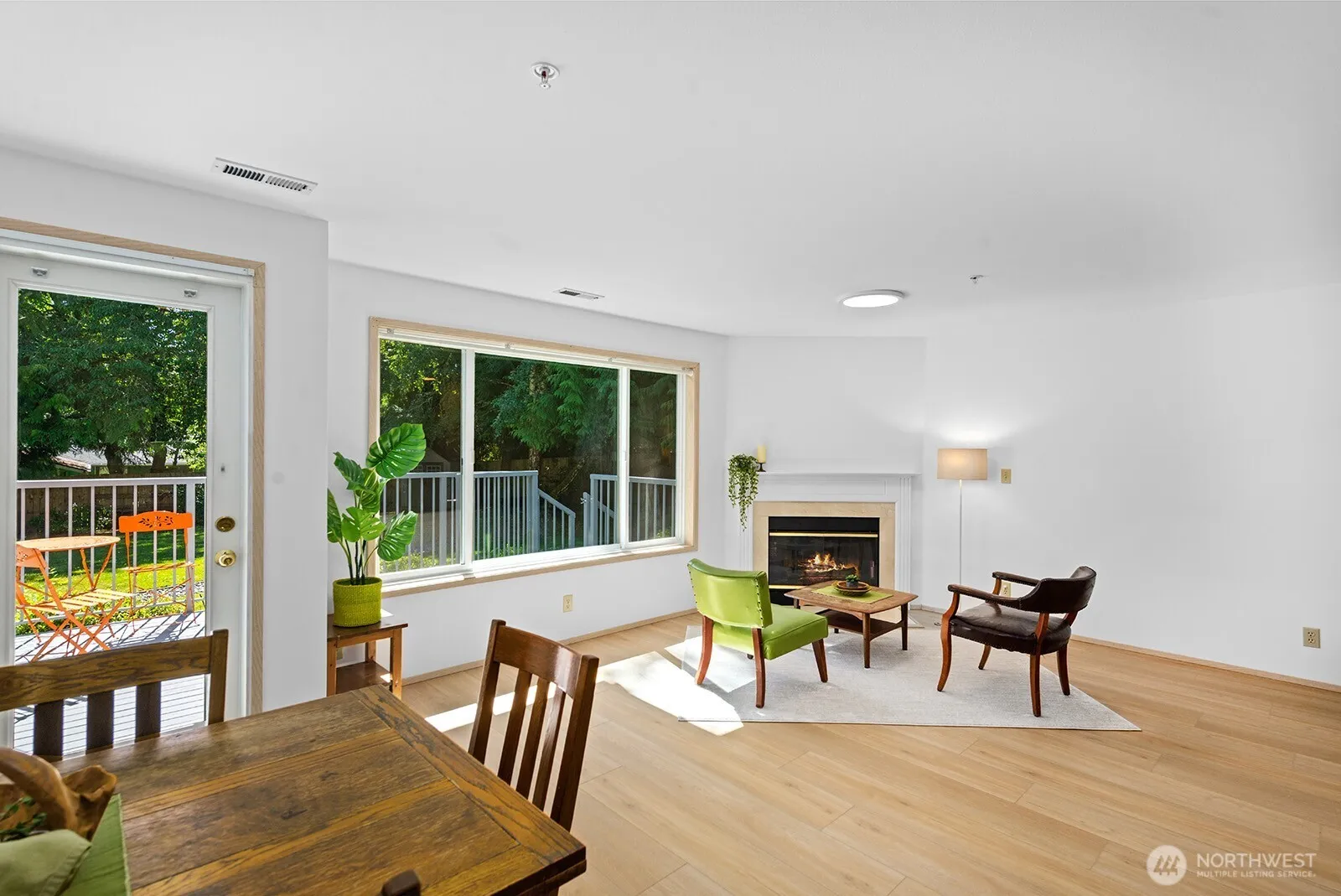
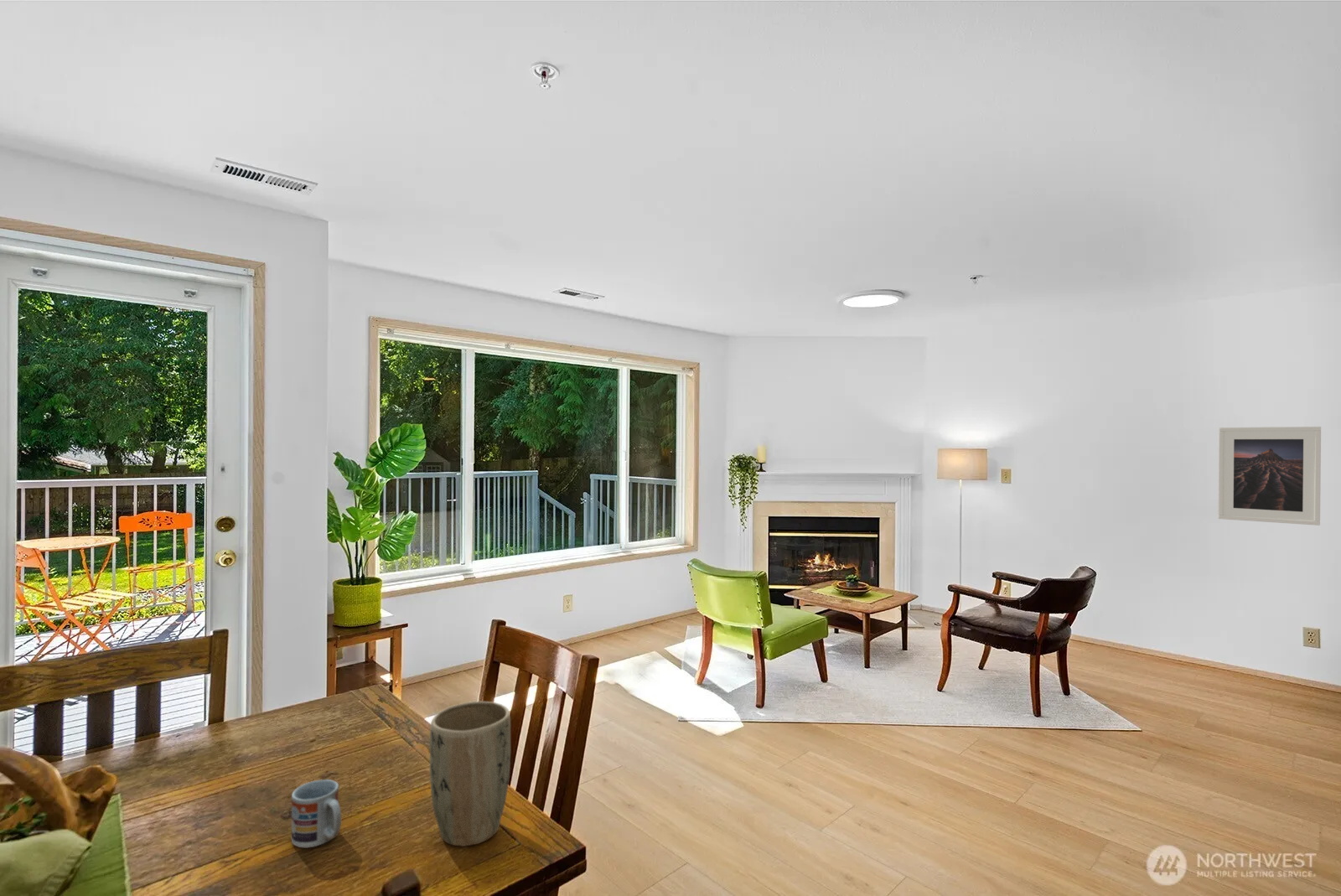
+ cup [291,779,342,849]
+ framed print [1217,426,1322,526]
+ plant pot [429,701,511,847]
